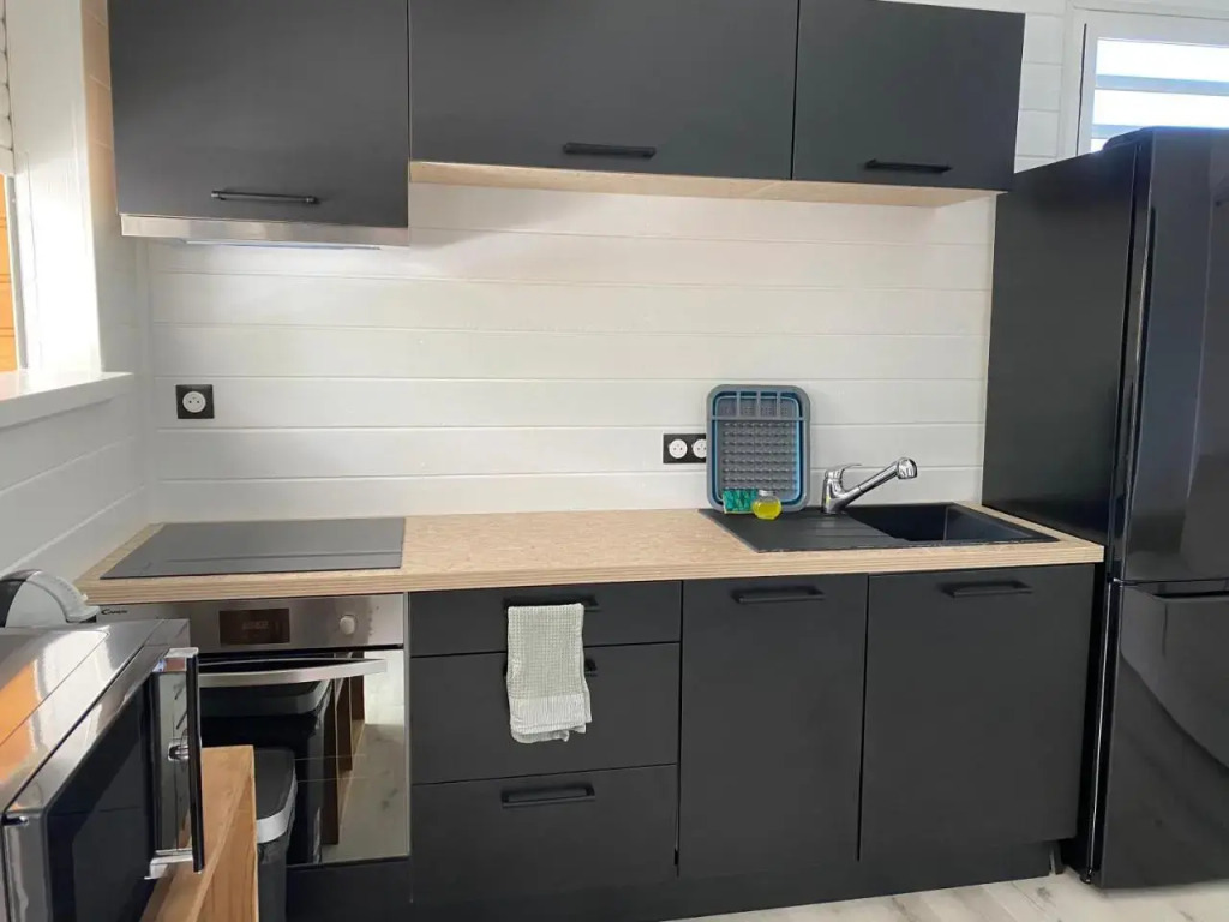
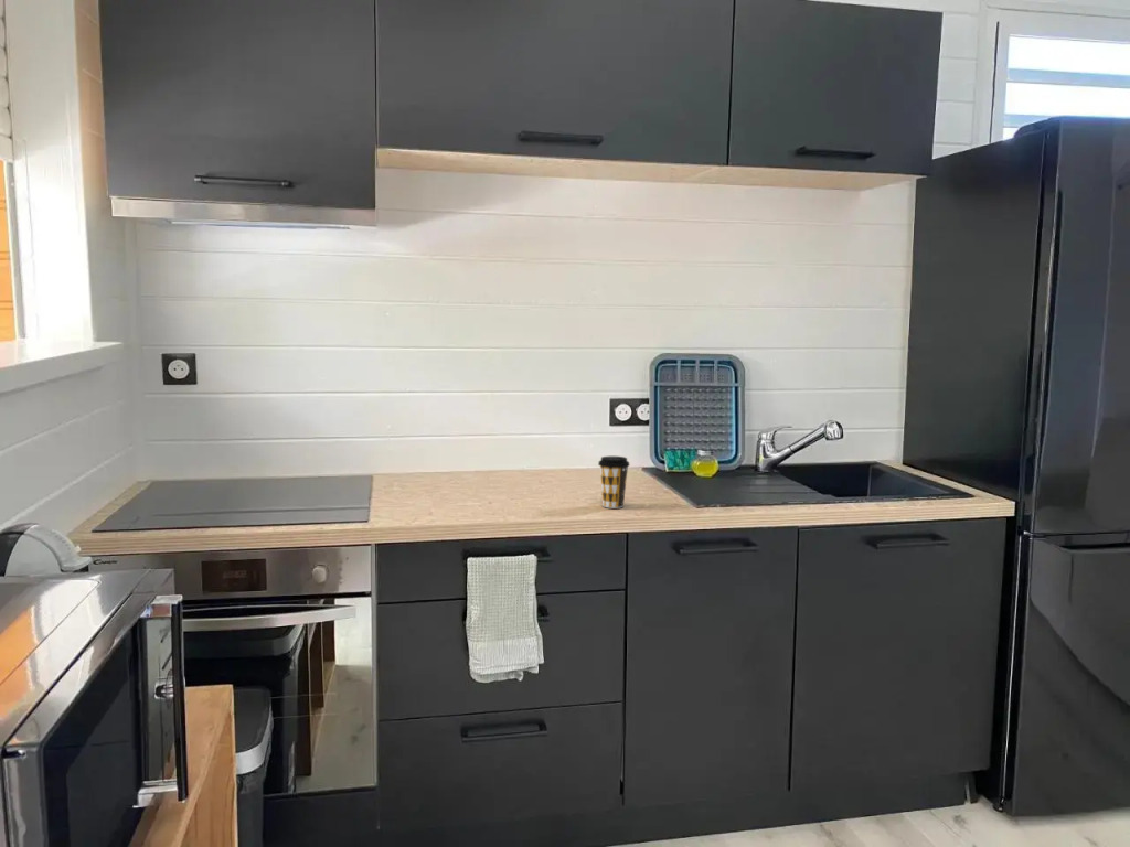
+ coffee cup [597,455,631,510]
